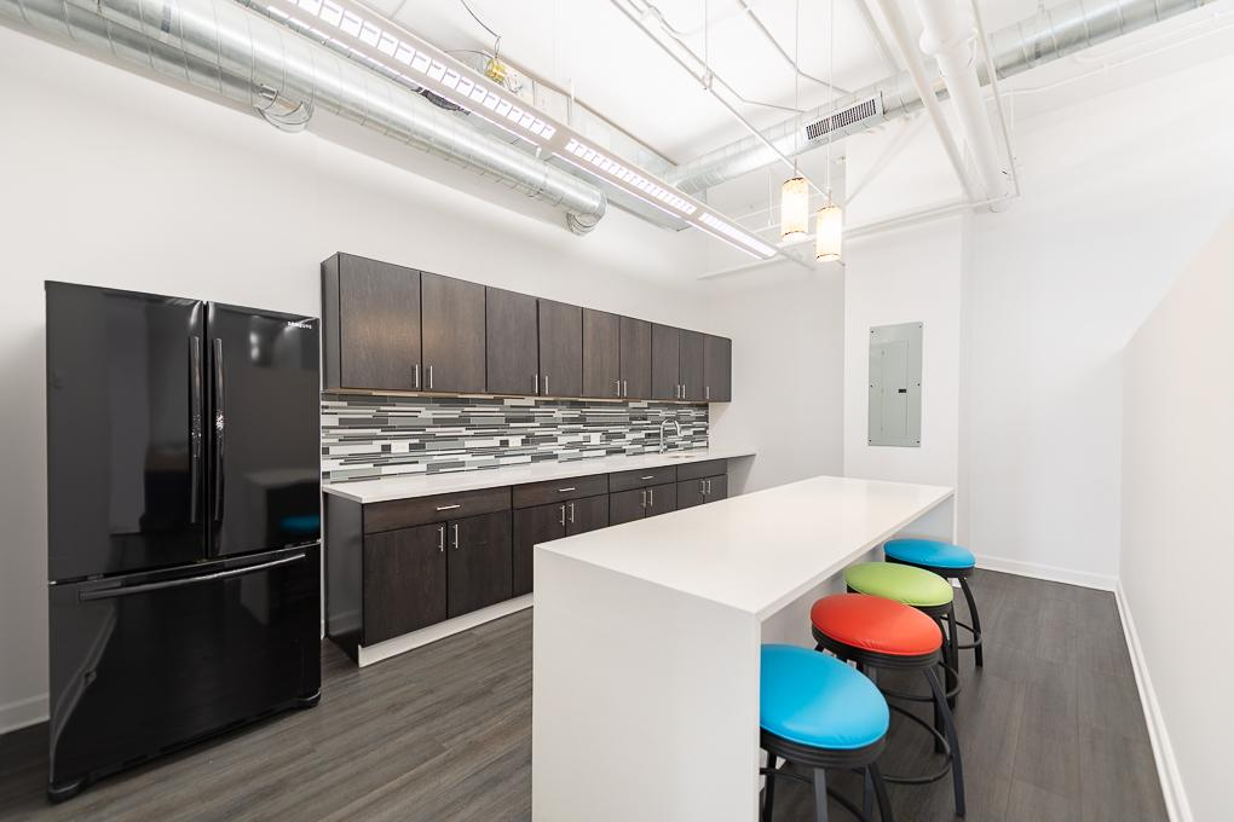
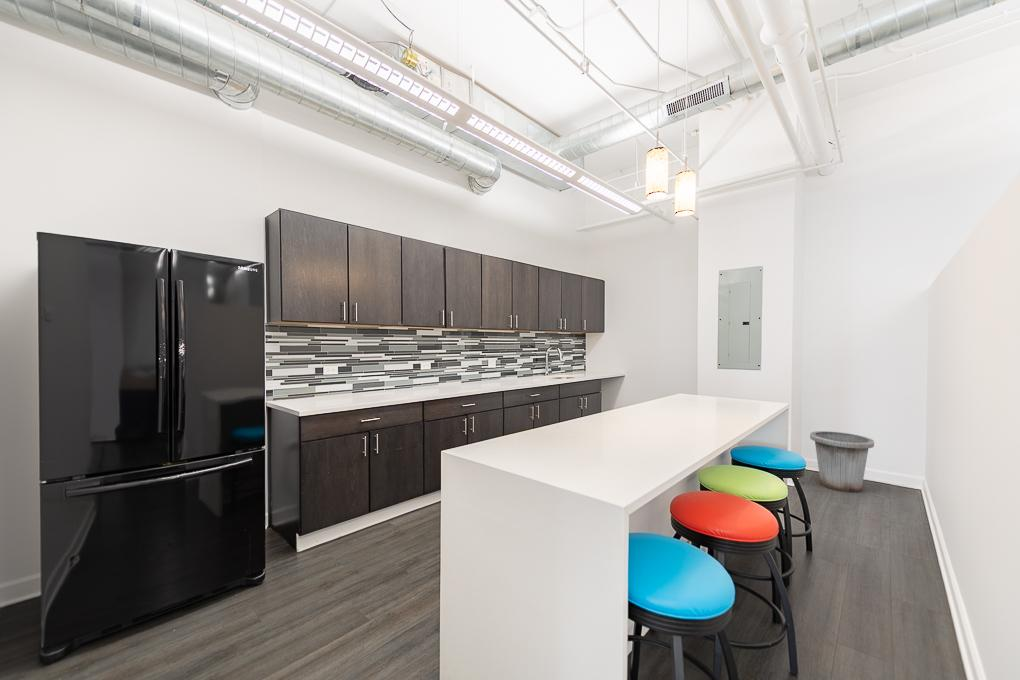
+ trash can [809,430,875,493]
